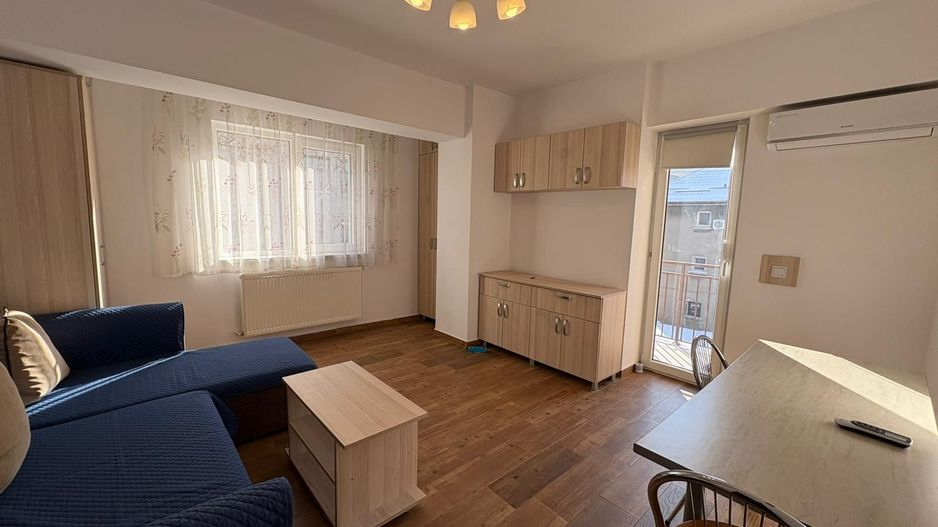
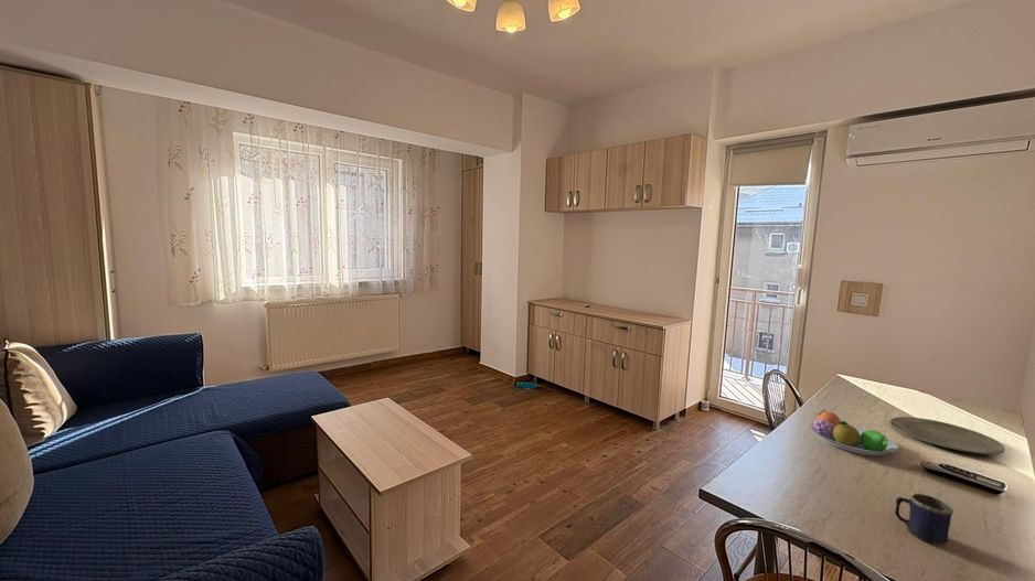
+ plate [889,416,1006,455]
+ mug [894,493,954,546]
+ fruit bowl [810,409,899,456]
